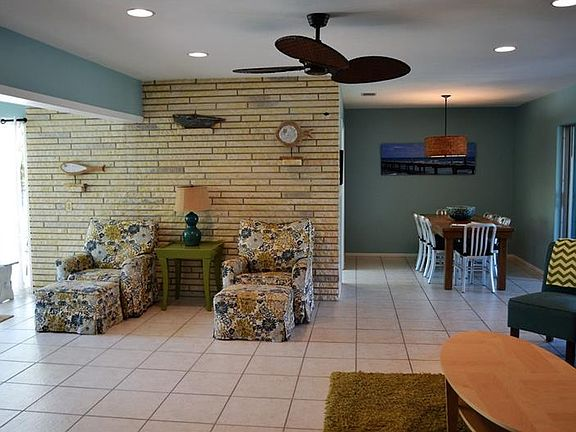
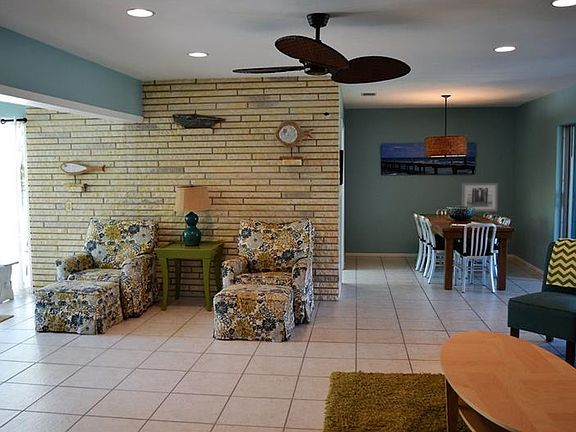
+ wall art [461,182,499,212]
